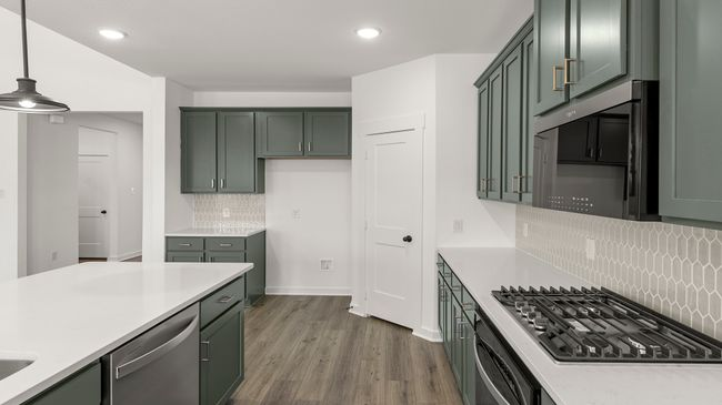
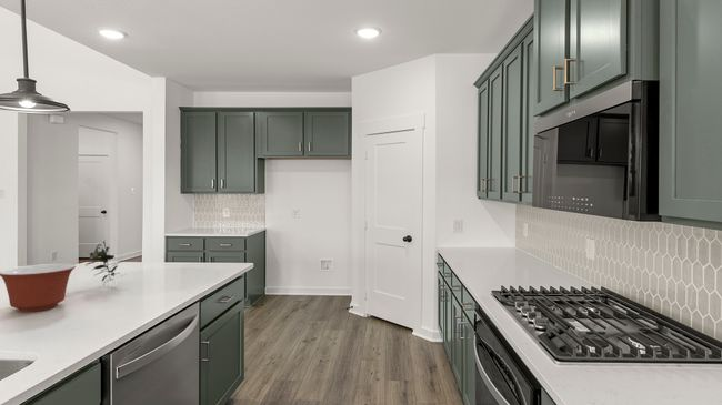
+ flower [84,240,126,286]
+ mixing bowl [0,263,77,313]
